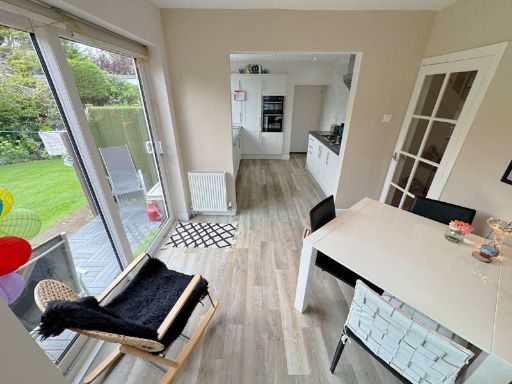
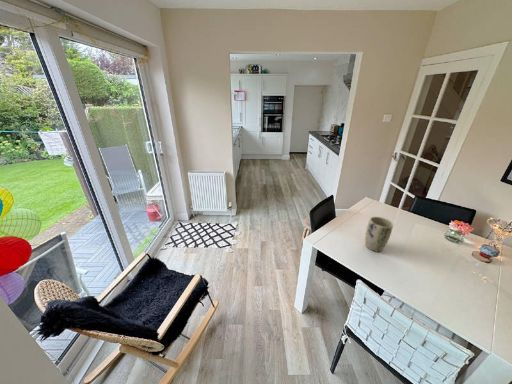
+ plant pot [364,216,394,253]
